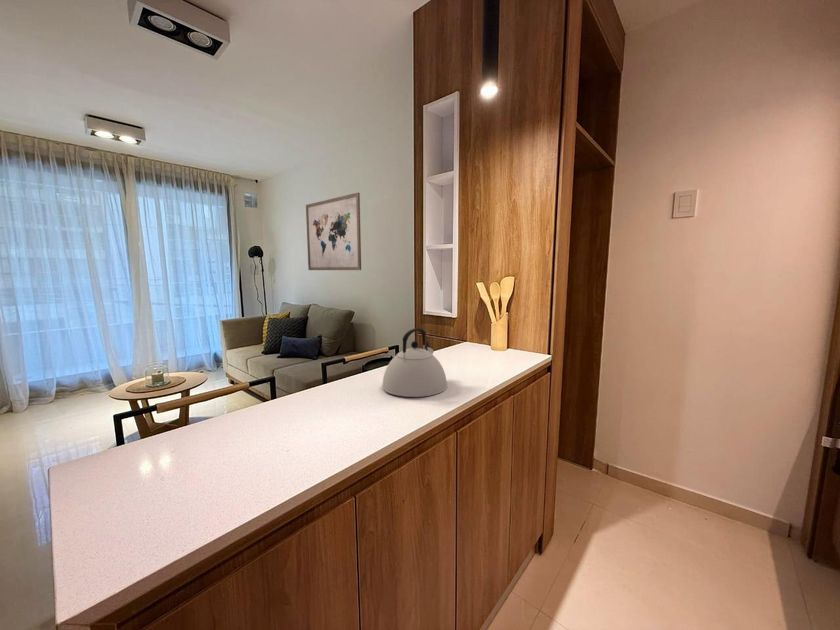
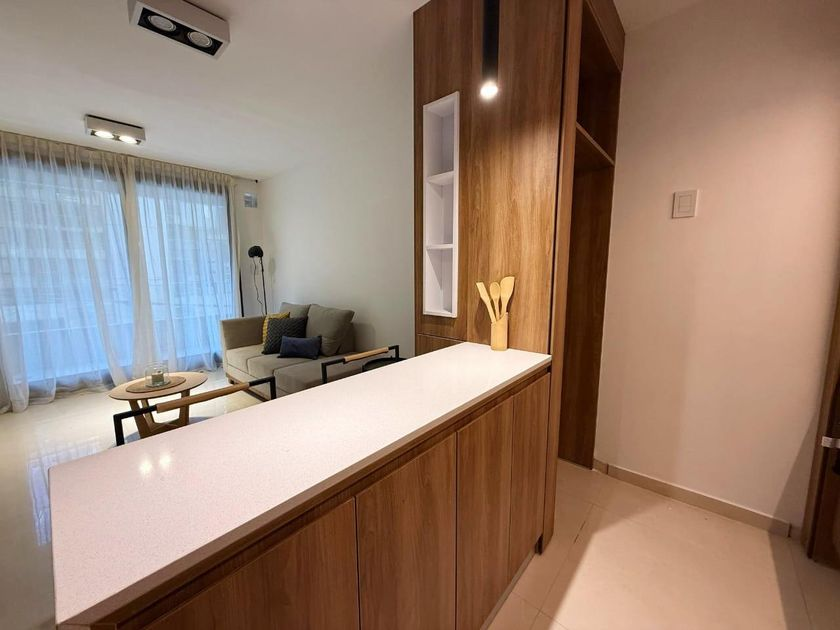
- kettle [381,327,448,398]
- wall art [305,192,362,271]
